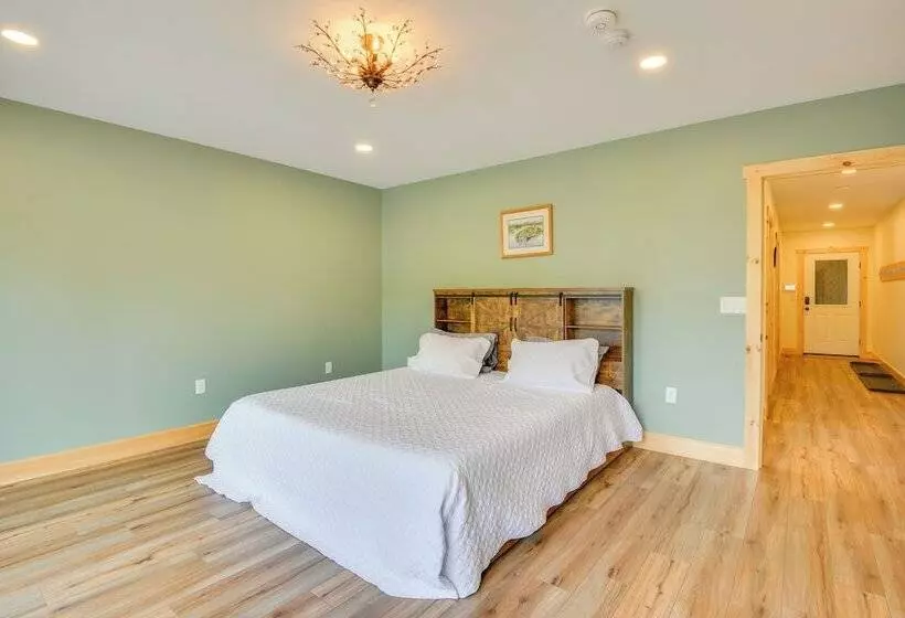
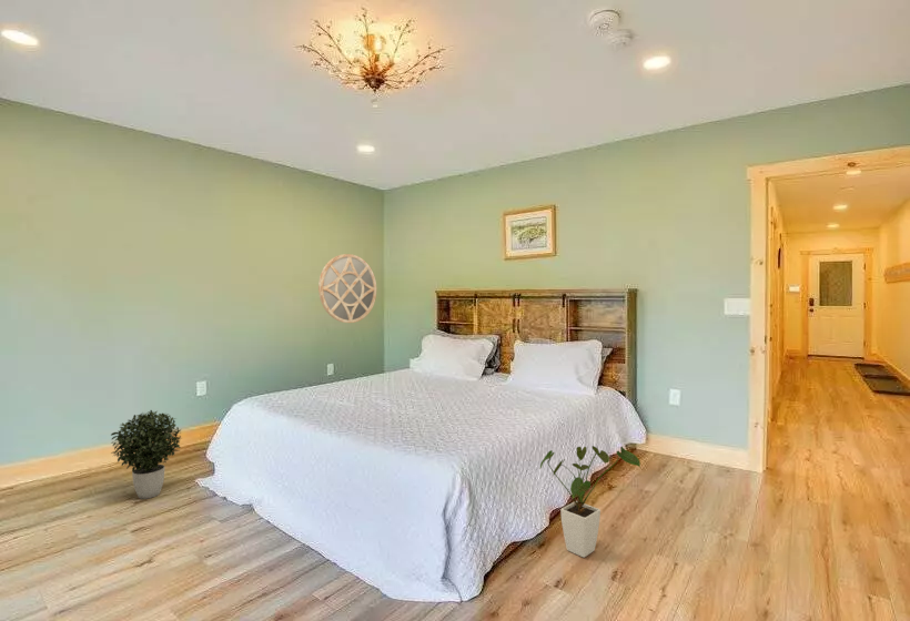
+ house plant [538,445,641,559]
+ home mirror [317,253,377,324]
+ potted plant [110,409,182,500]
